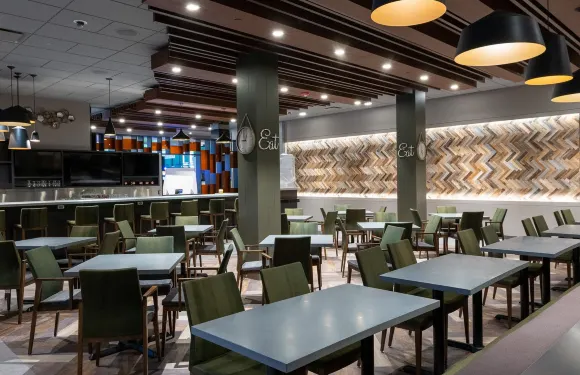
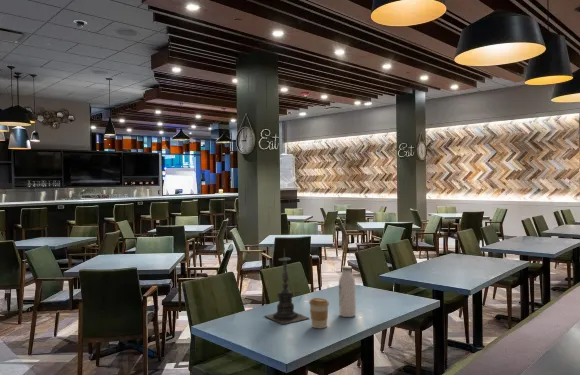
+ coffee cup [308,297,330,329]
+ water bottle [338,265,357,318]
+ candle holder [264,248,310,325]
